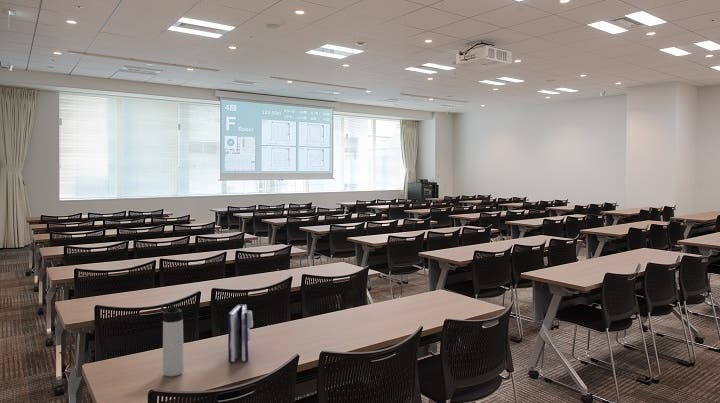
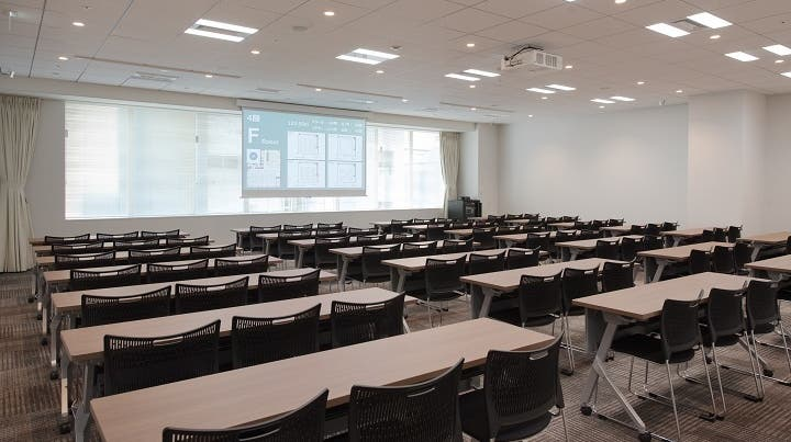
- thermos bottle [160,303,185,377]
- book [227,303,254,364]
